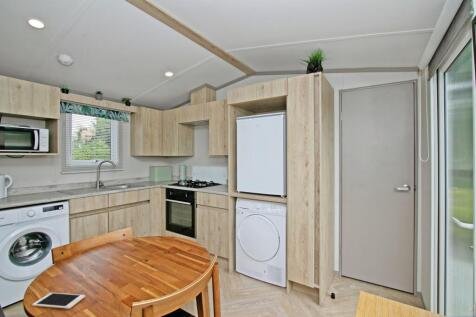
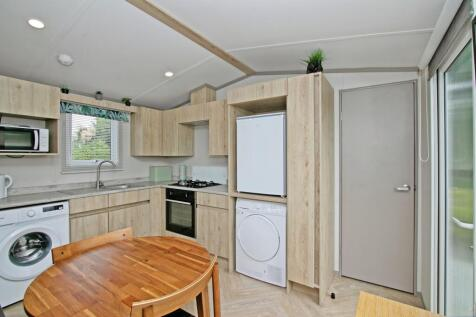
- cell phone [31,292,86,310]
